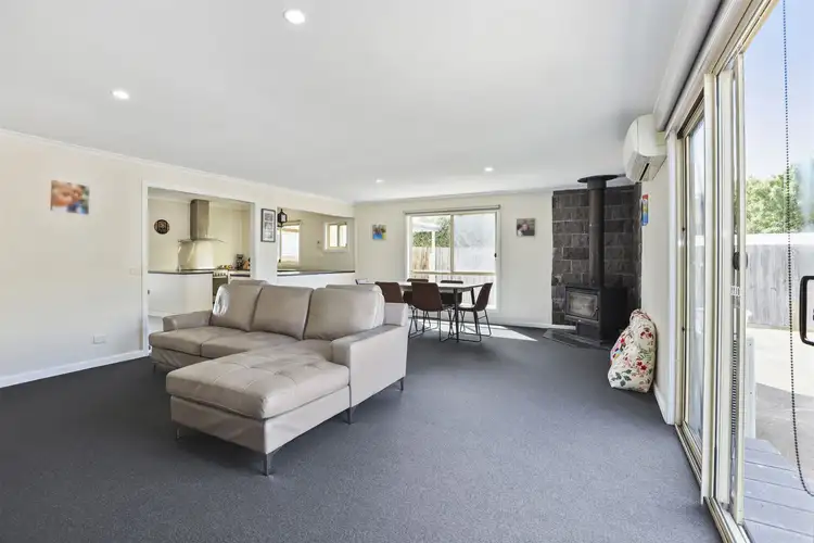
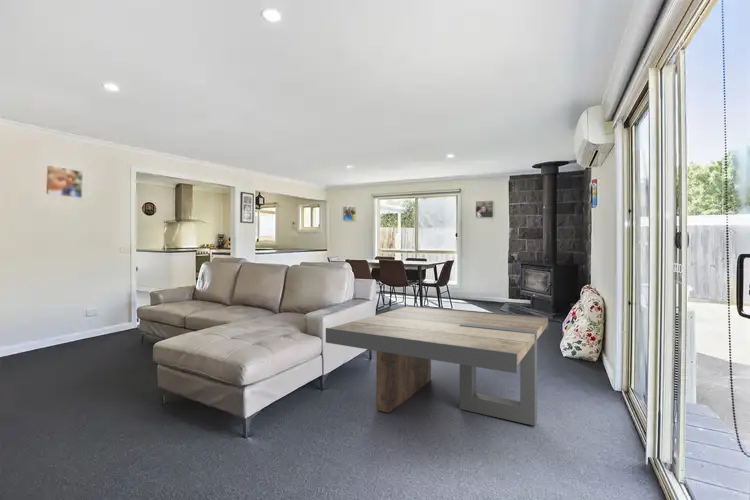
+ coffee table [325,305,549,427]
